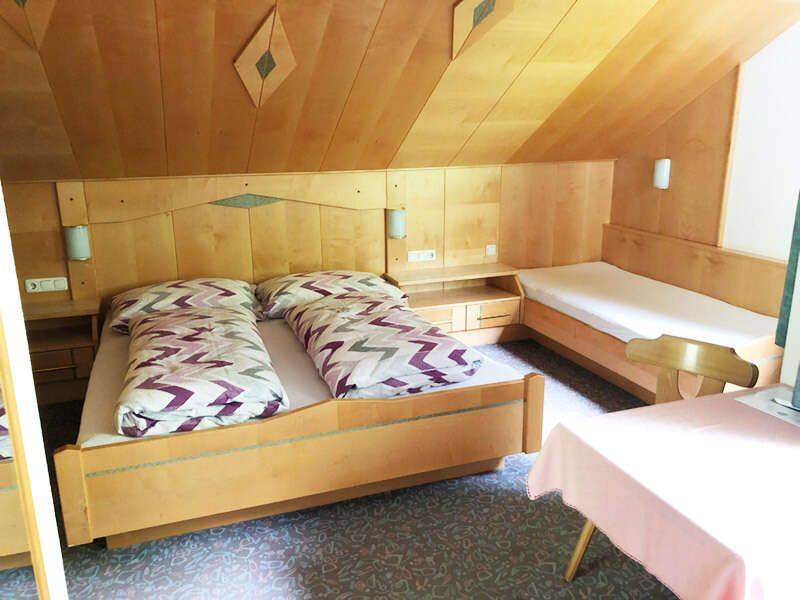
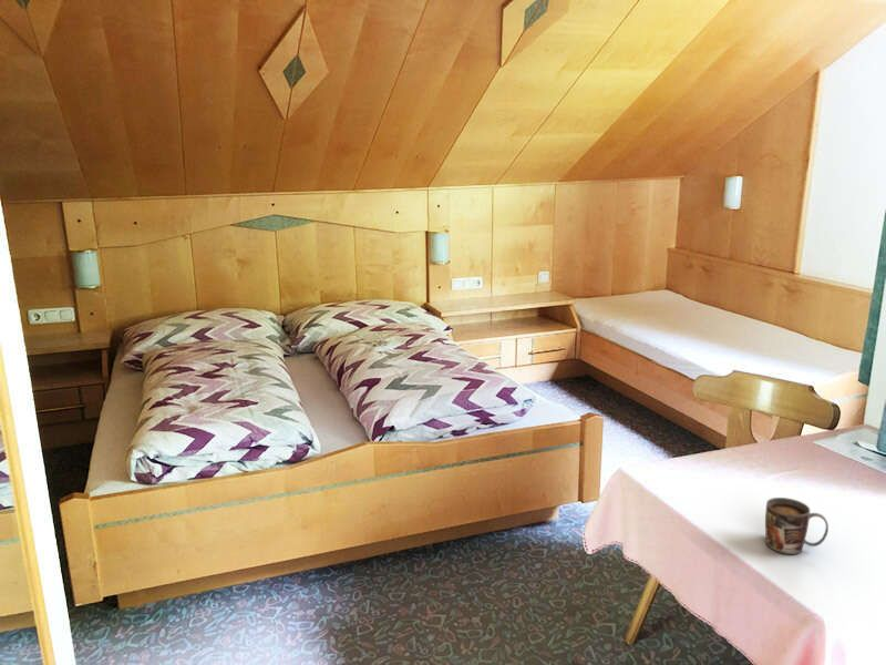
+ mug [764,497,830,555]
